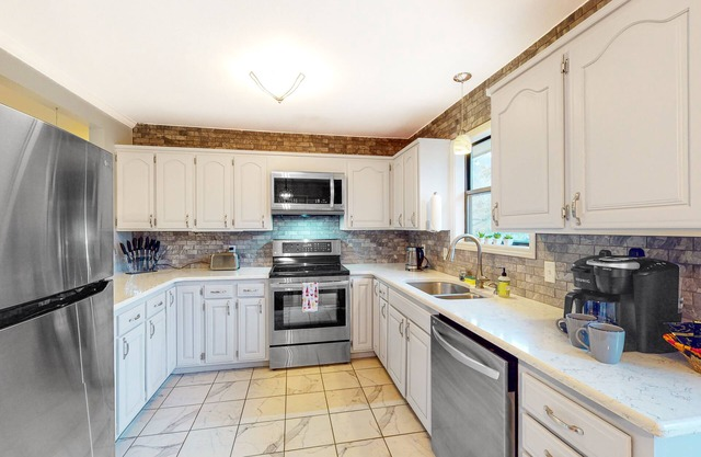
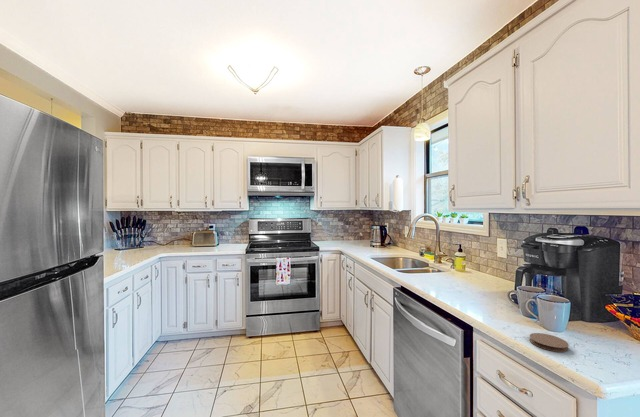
+ coaster [529,332,570,353]
